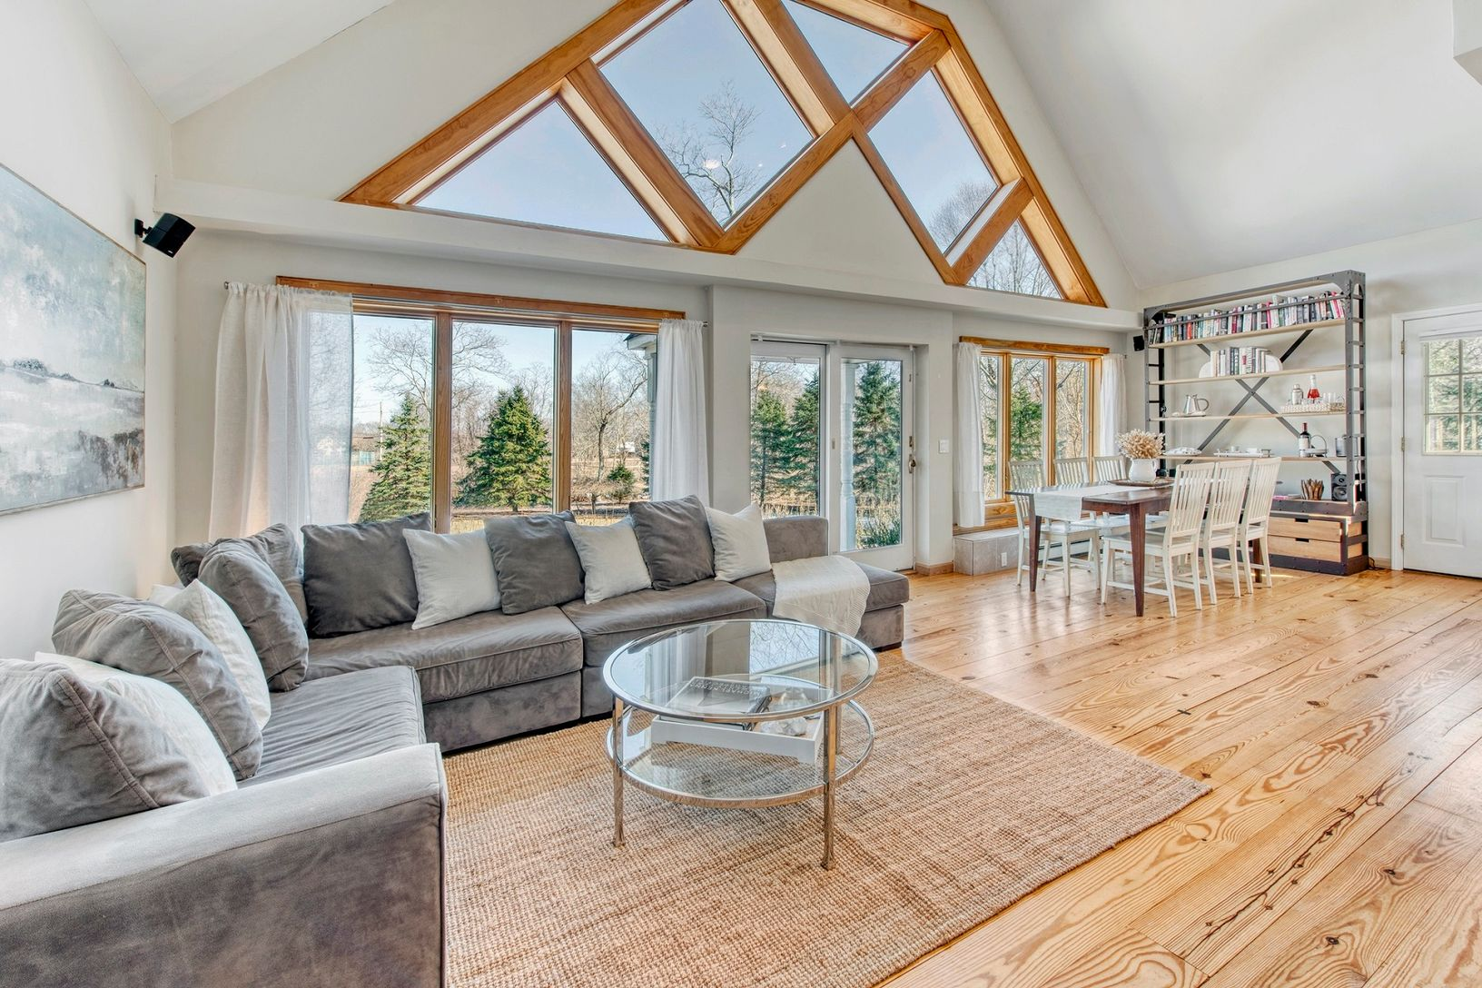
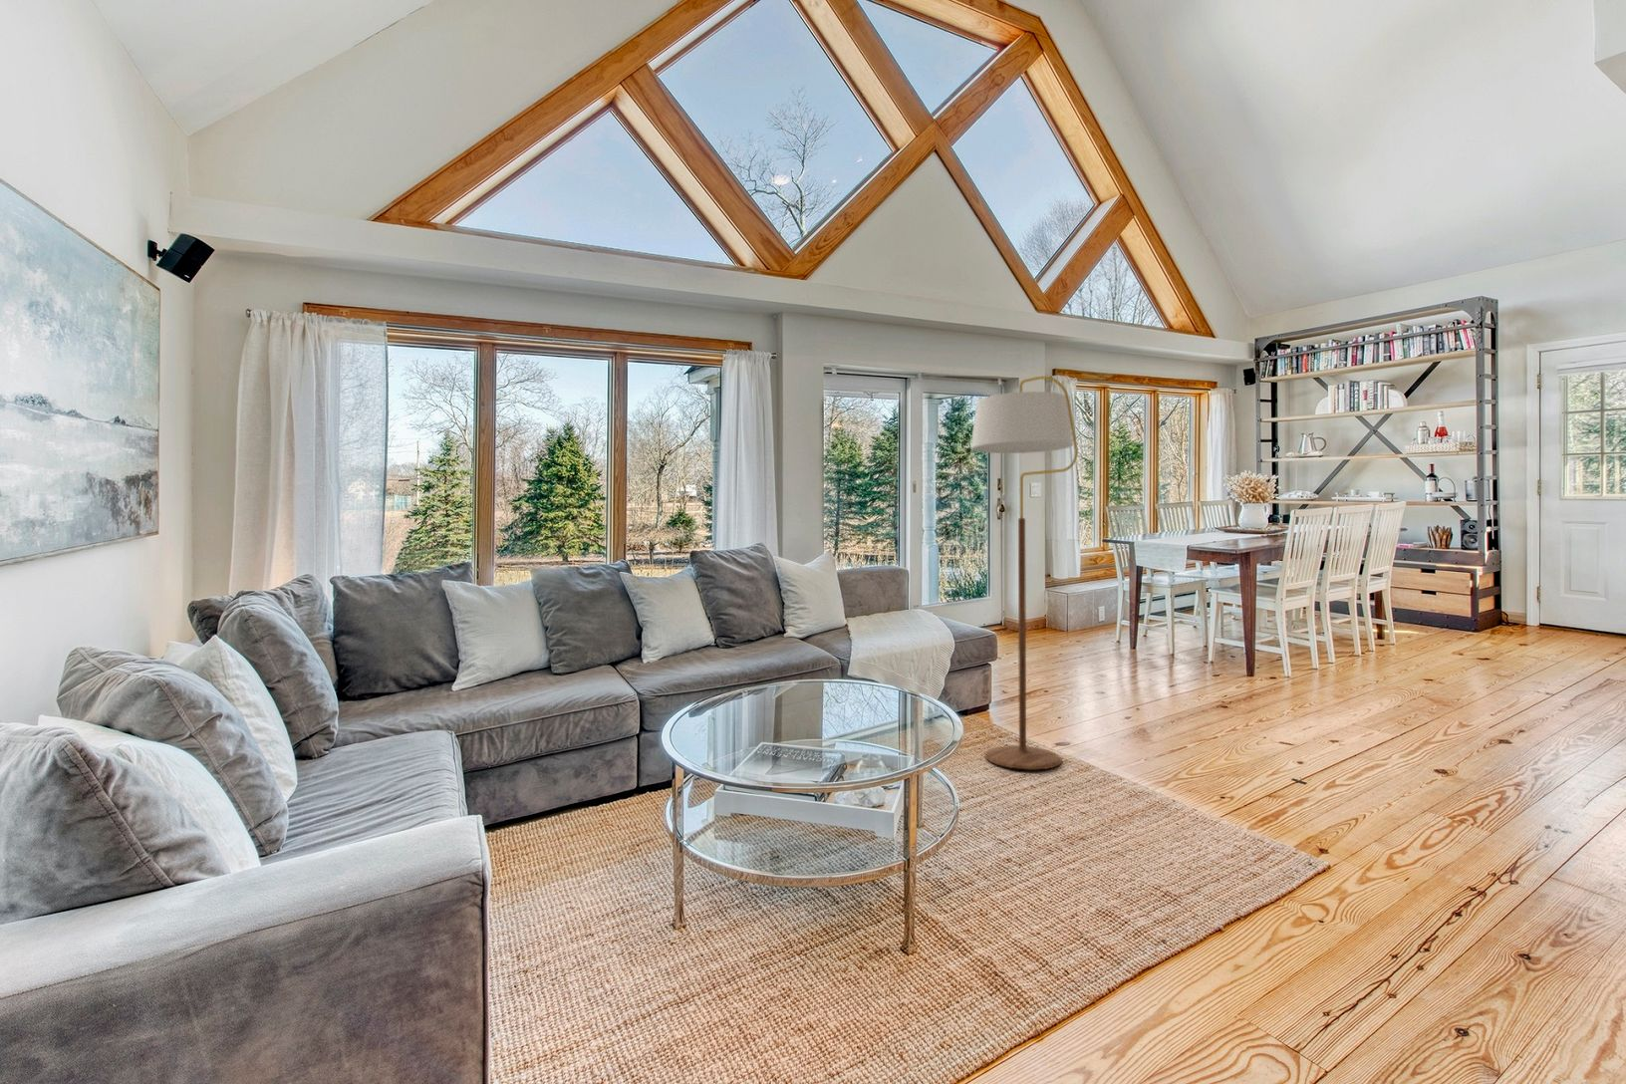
+ floor lamp [970,375,1079,771]
